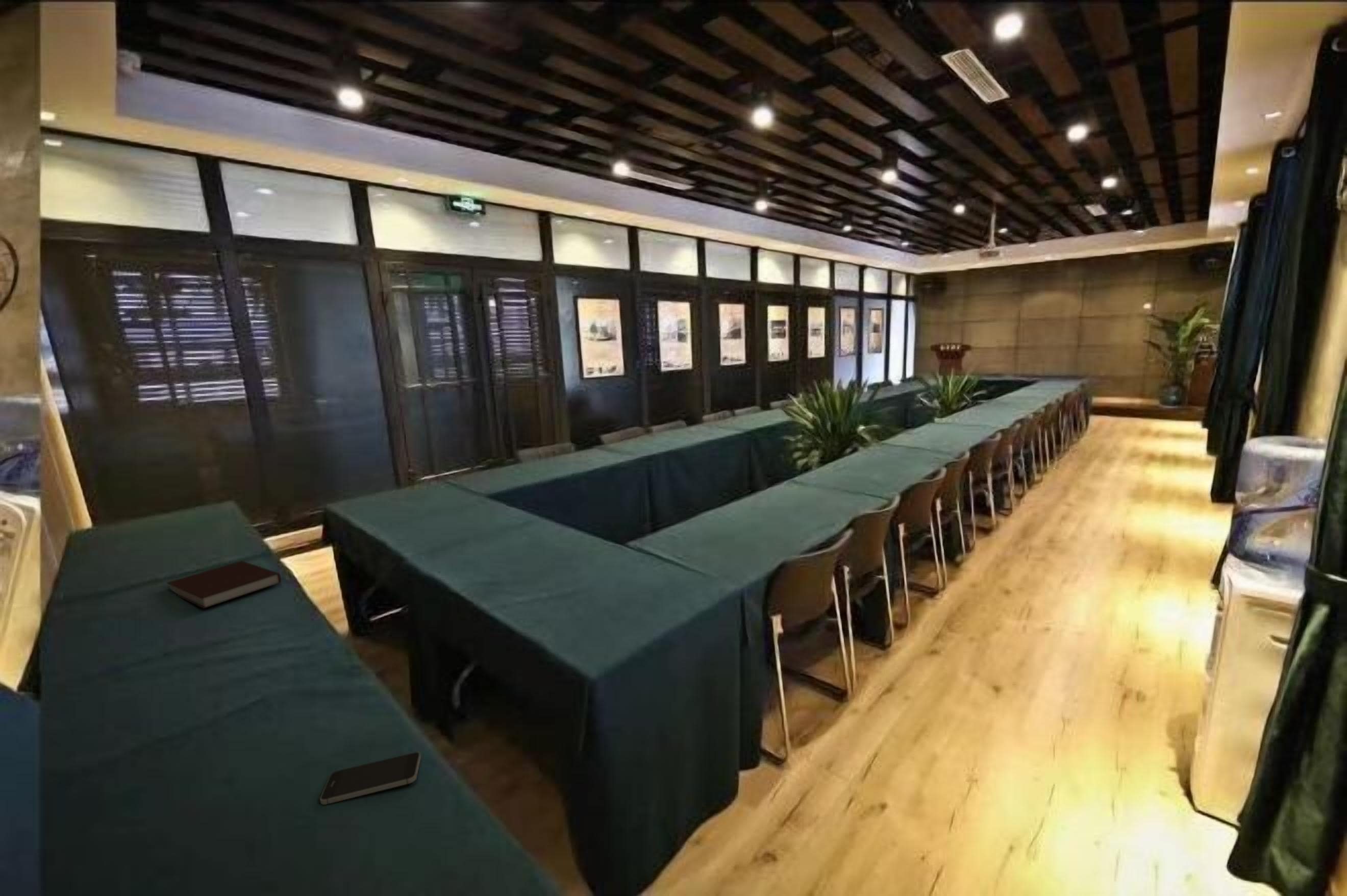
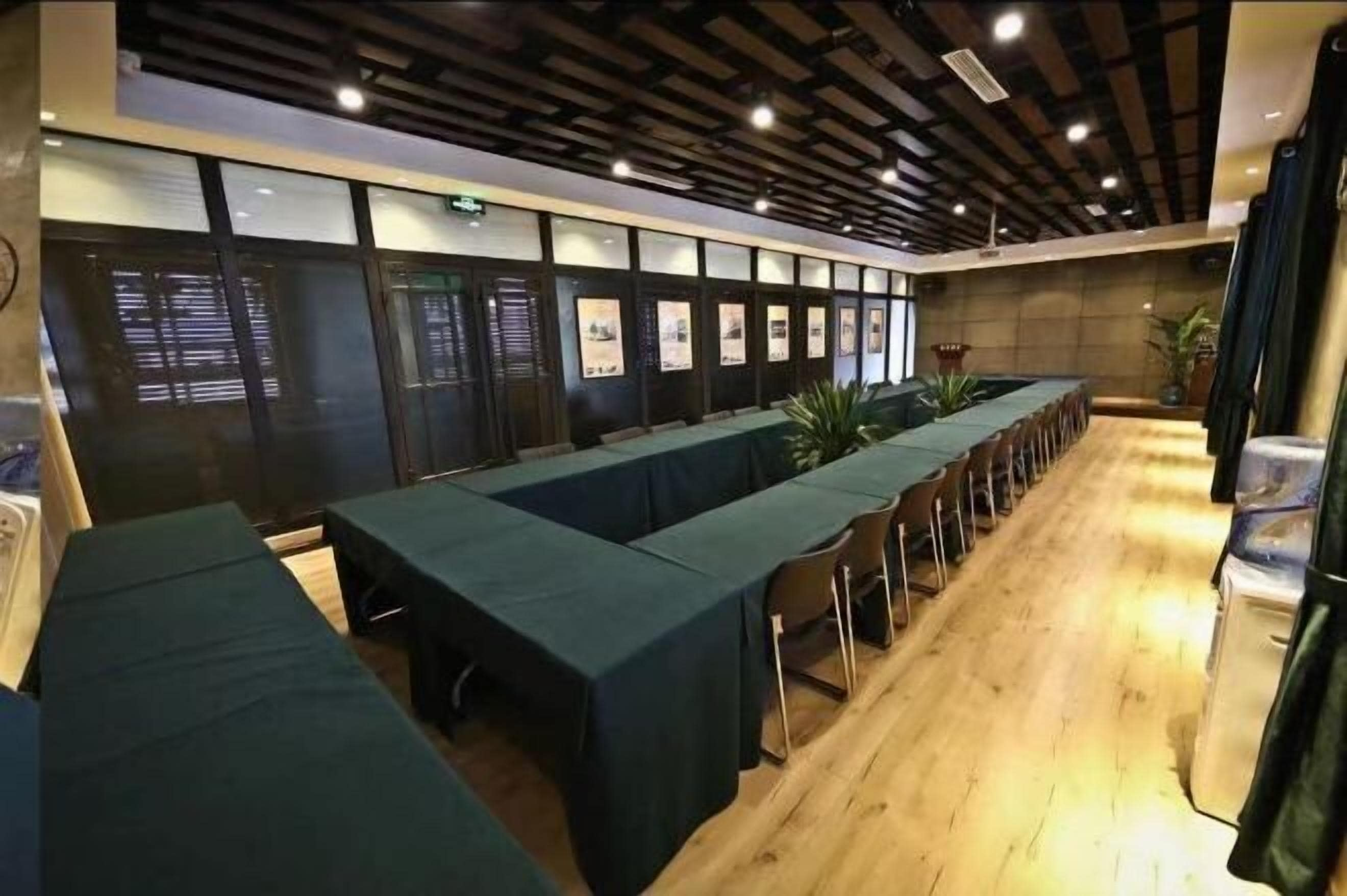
- notebook [166,560,282,609]
- smartphone [319,752,421,805]
